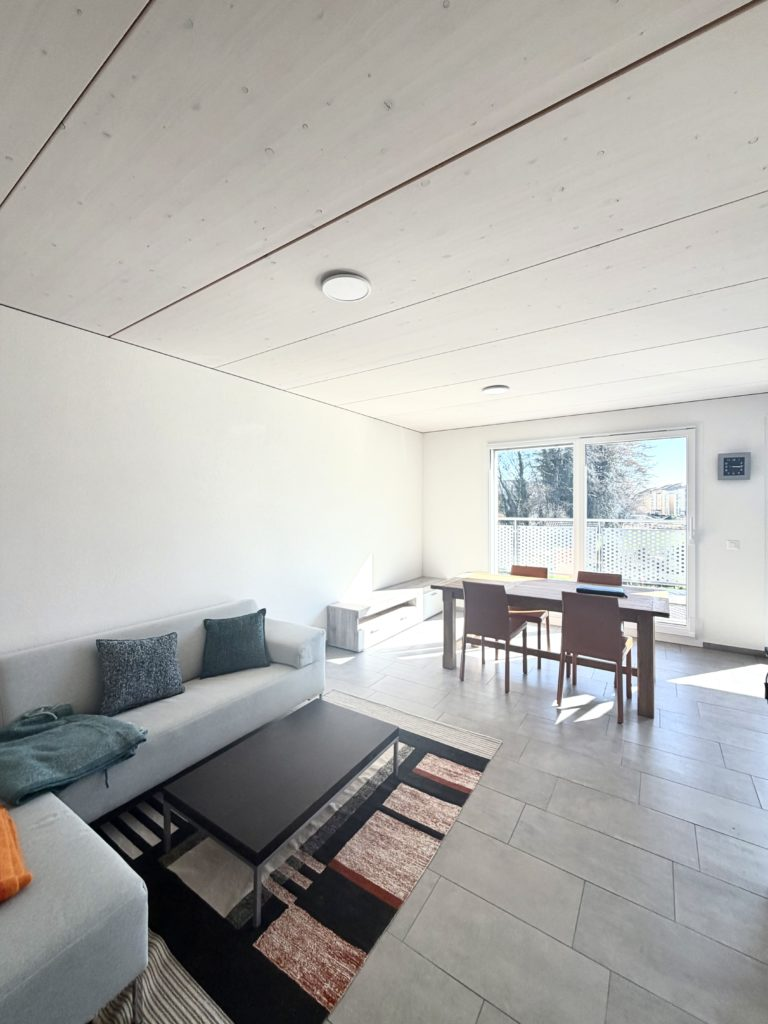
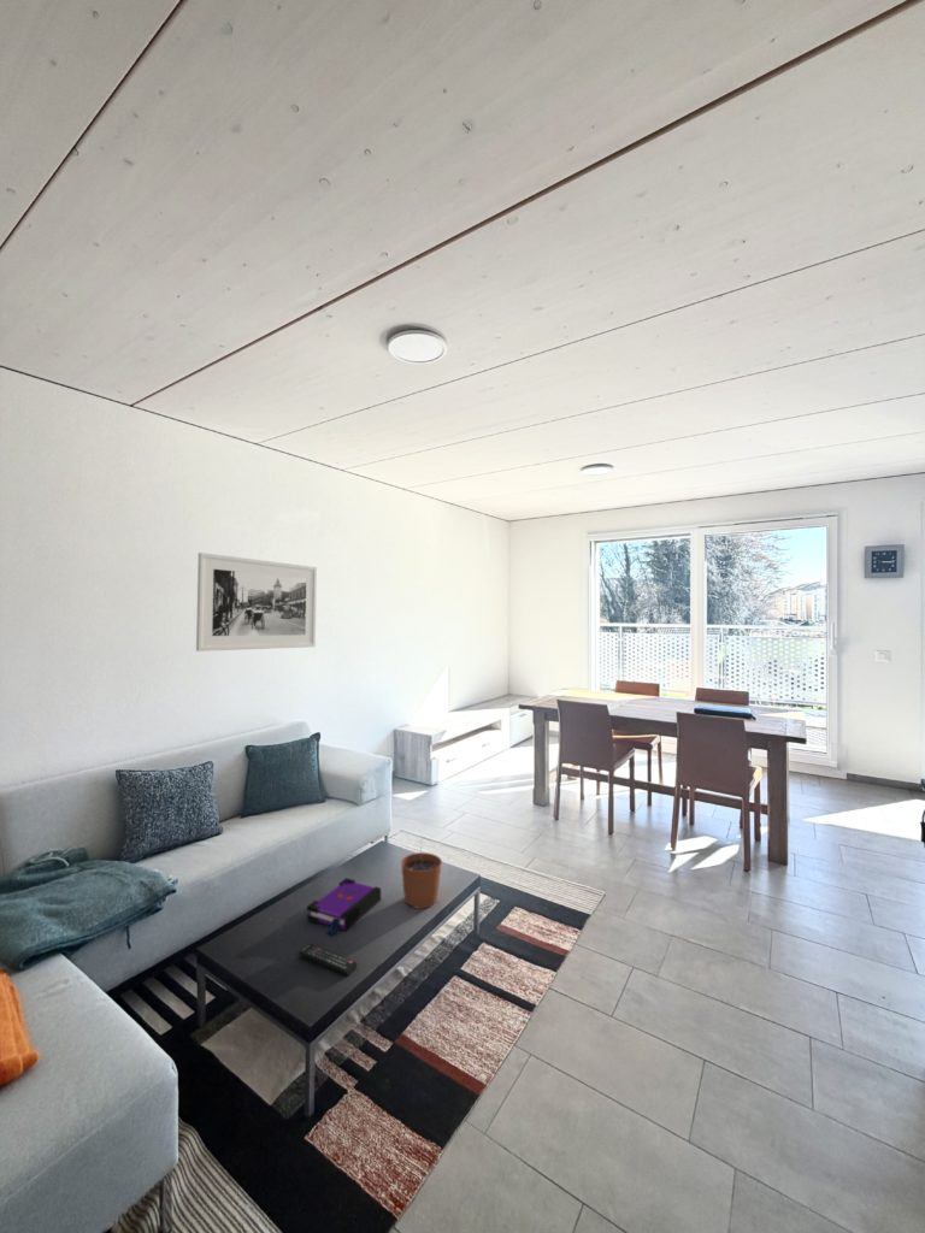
+ plant pot [400,838,443,910]
+ remote control [297,943,358,977]
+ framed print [195,551,318,653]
+ board game [306,877,382,937]
